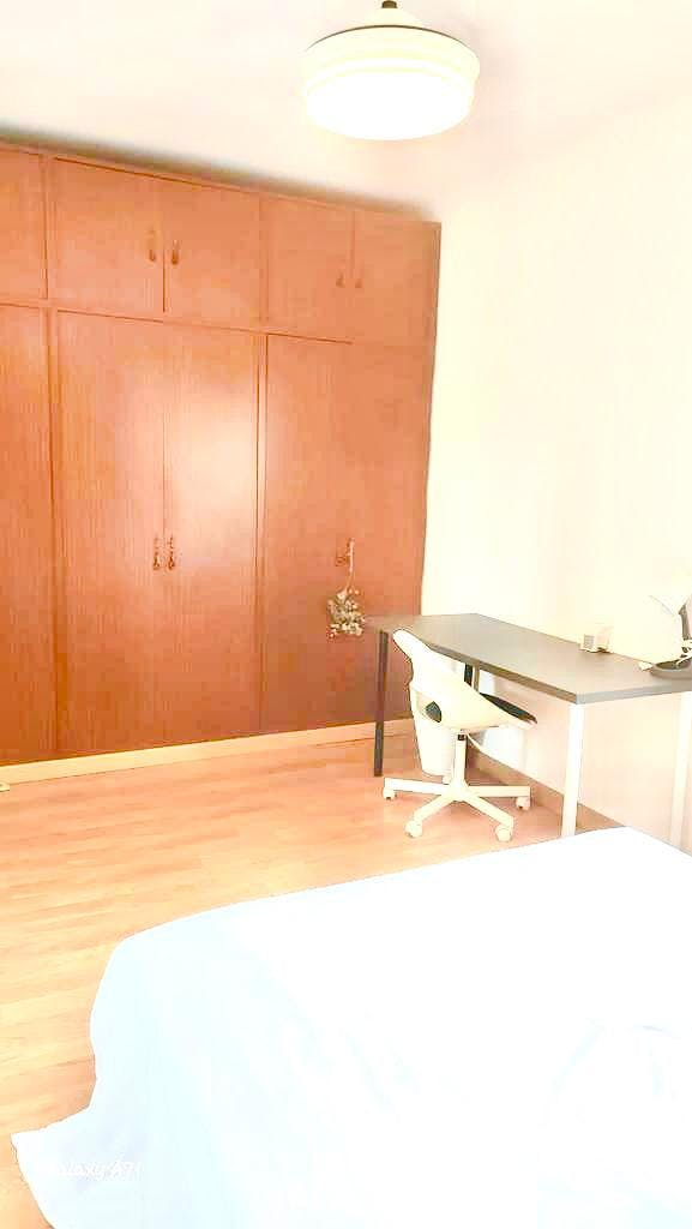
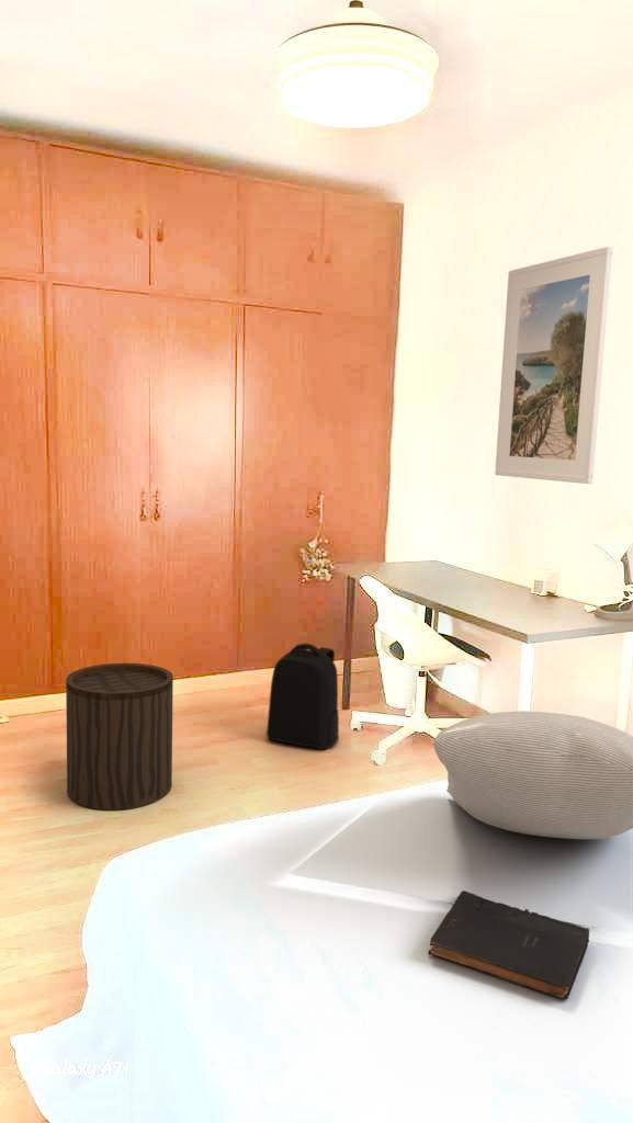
+ pillow [432,710,633,840]
+ backpack [265,643,340,750]
+ book [427,889,590,1000]
+ stool [65,662,174,812]
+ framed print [494,246,613,485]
